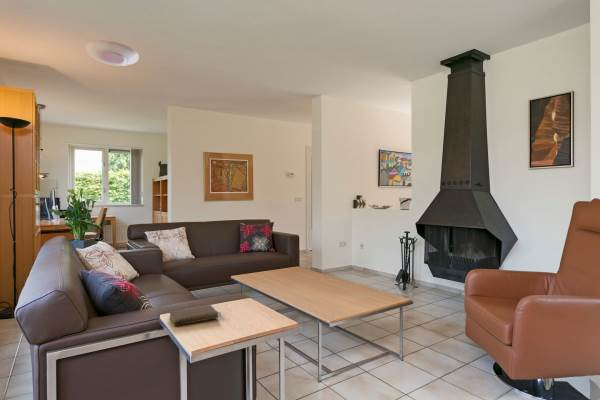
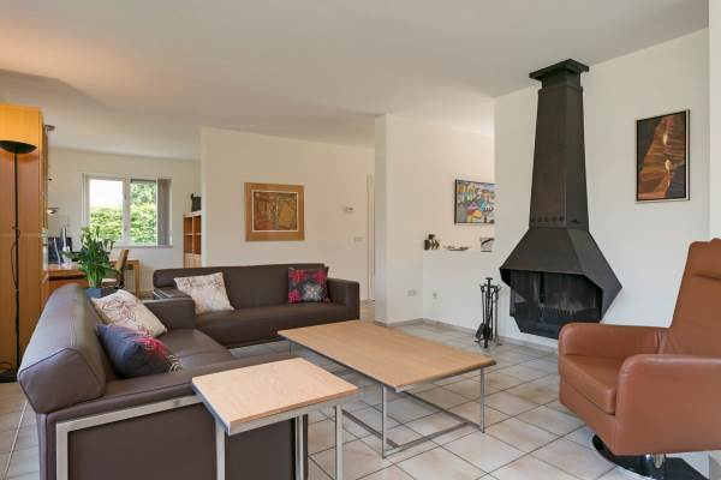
- book [168,304,222,327]
- ceiling light [83,39,140,67]
